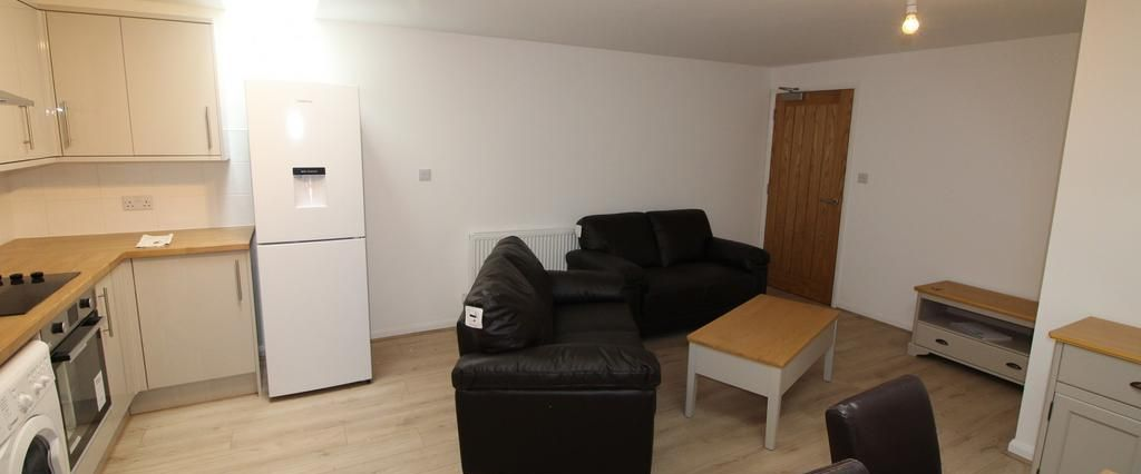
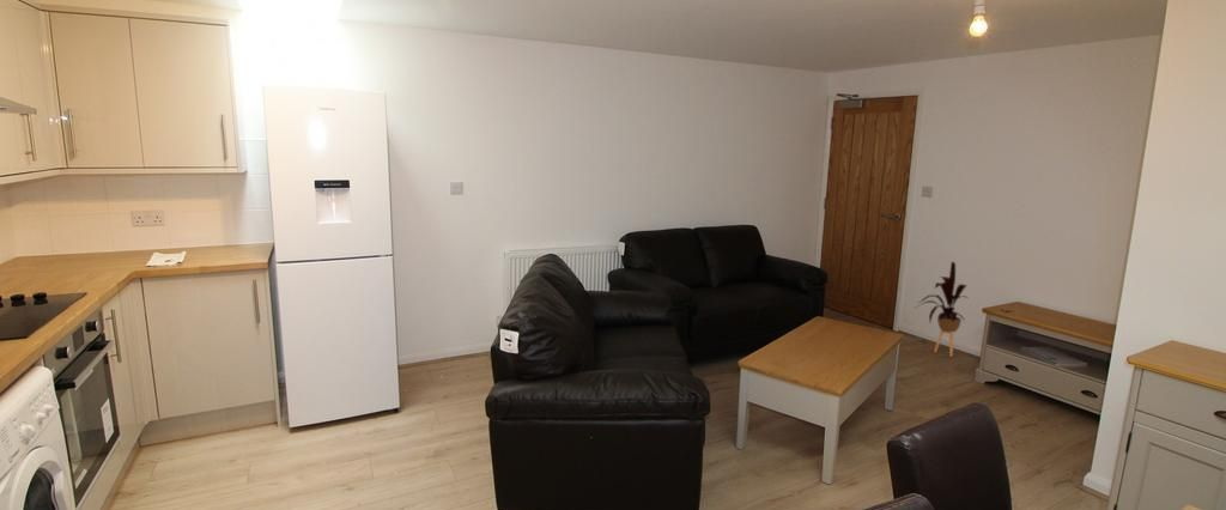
+ house plant [915,261,970,358]
